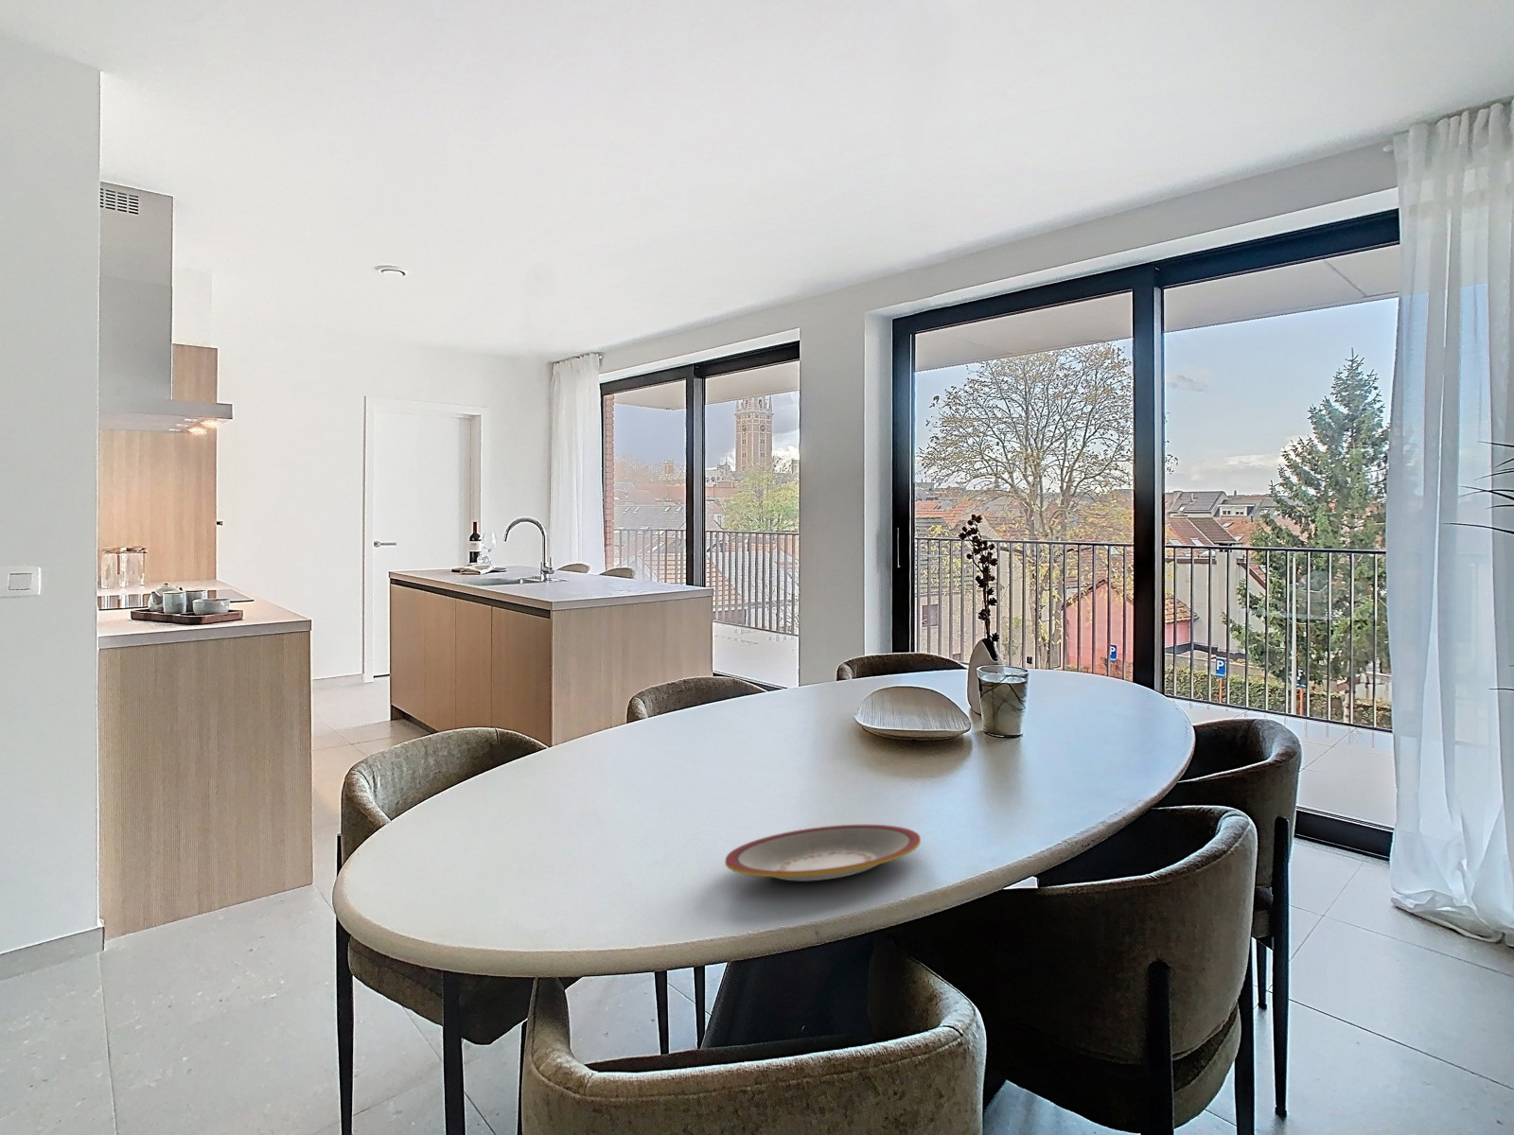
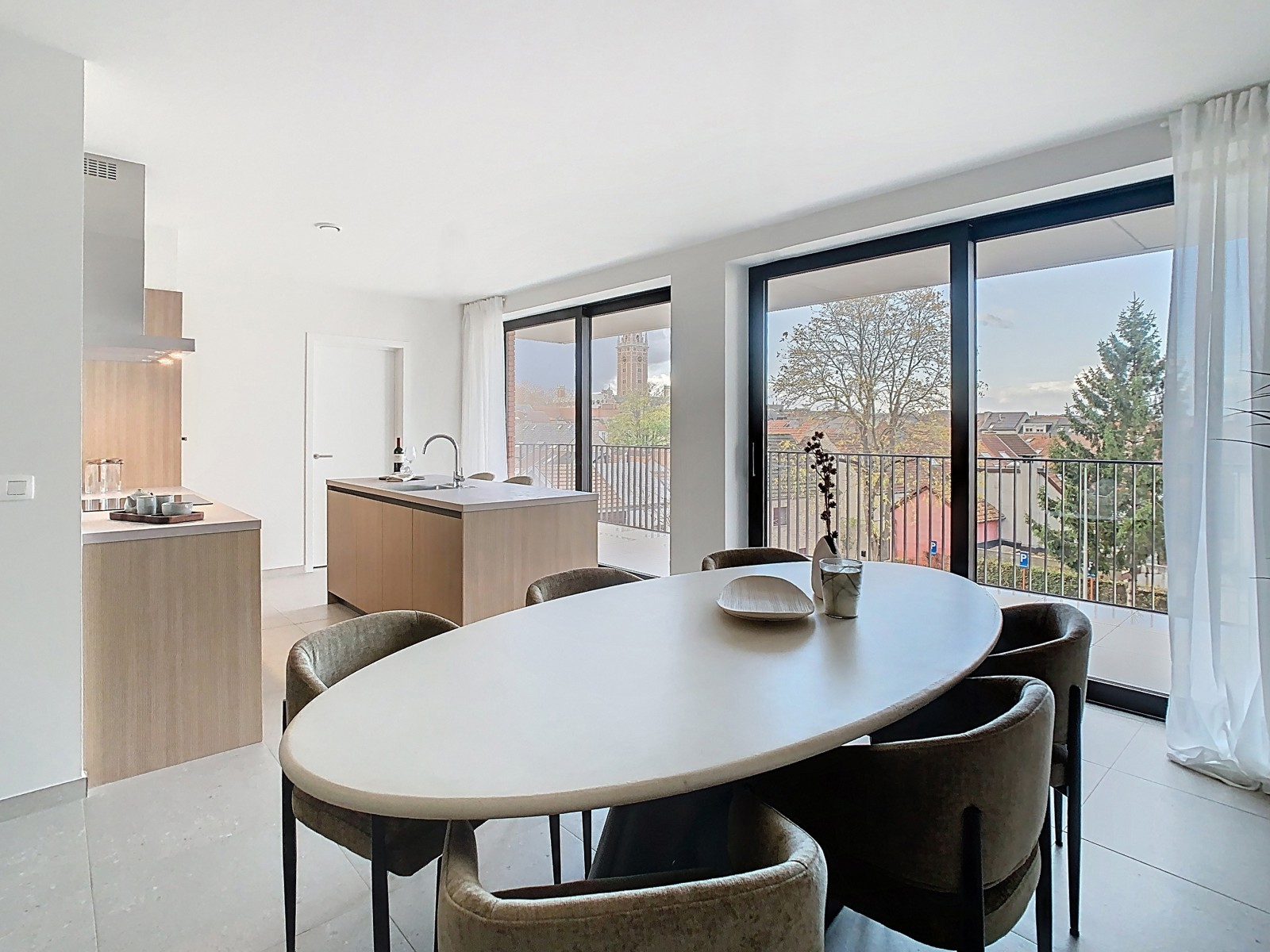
- plate [724,824,922,881]
